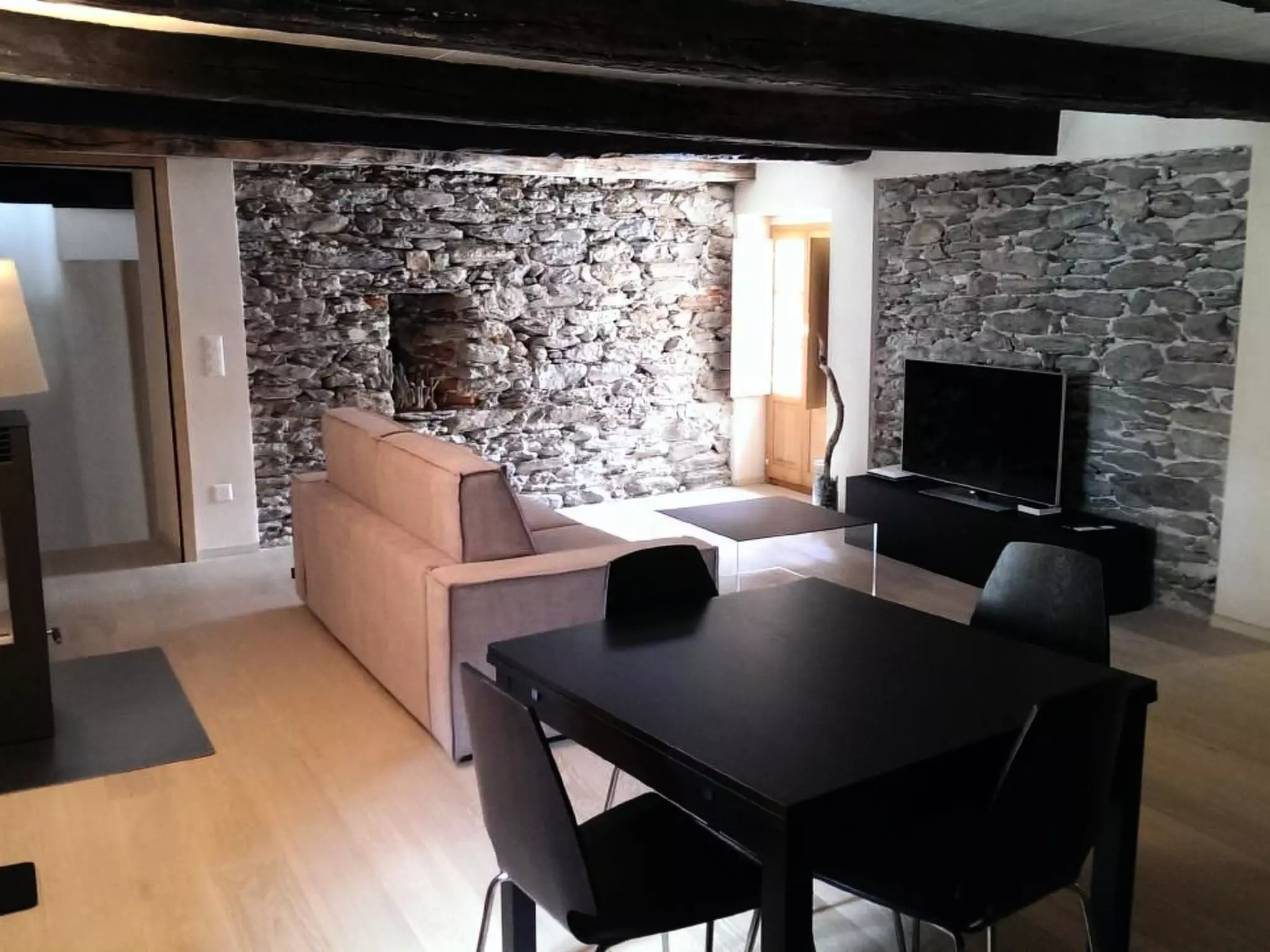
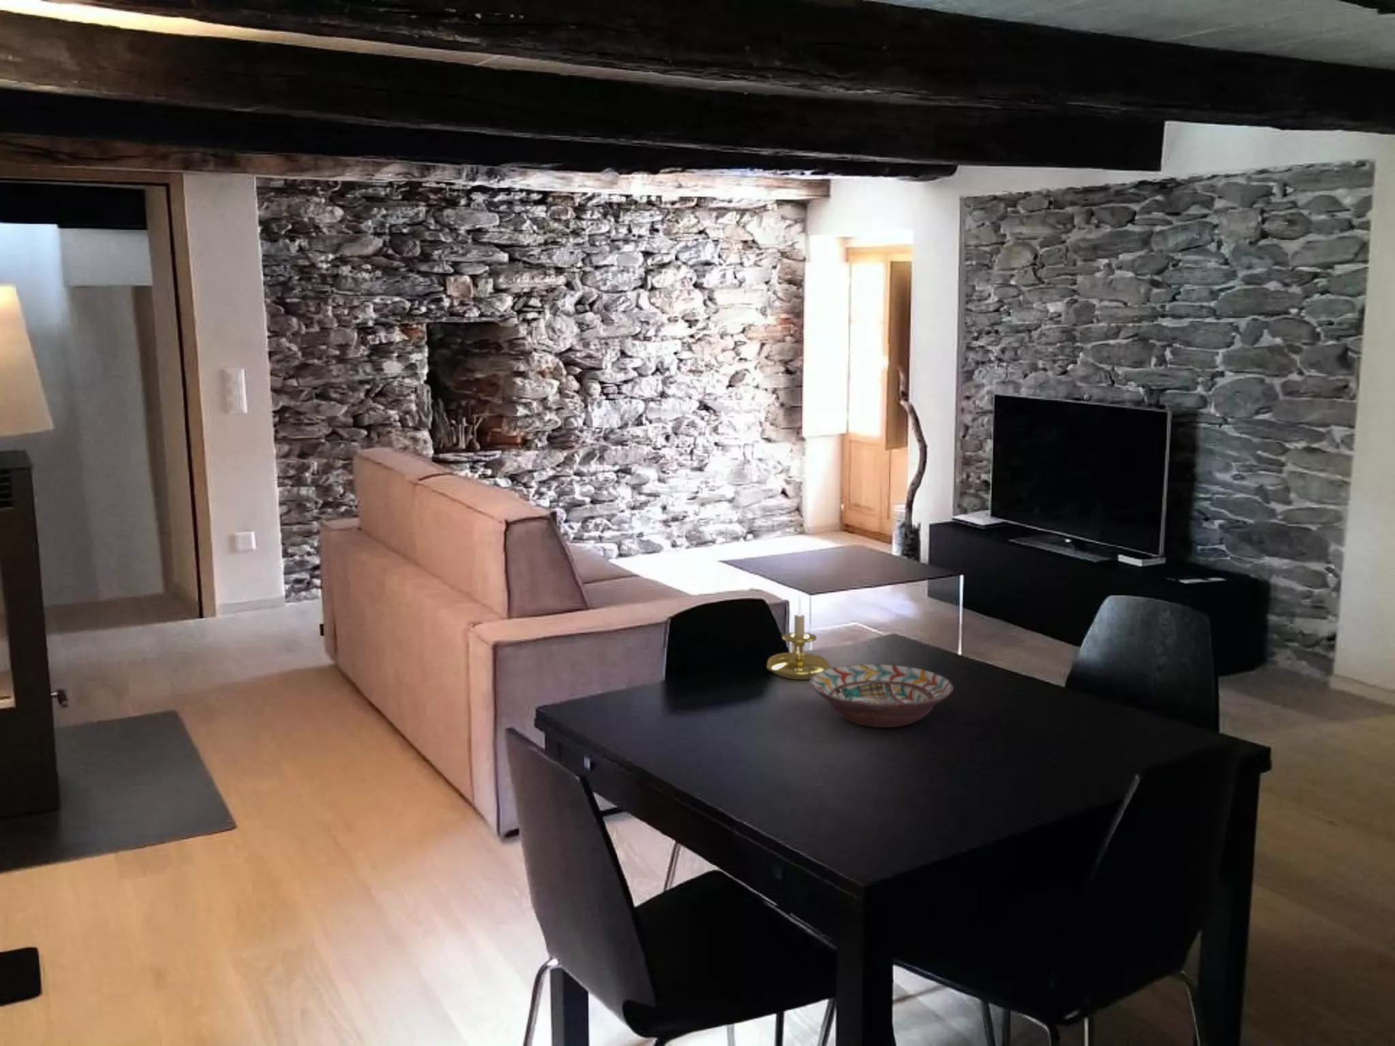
+ decorative bowl [810,664,955,728]
+ candle holder [767,594,832,680]
